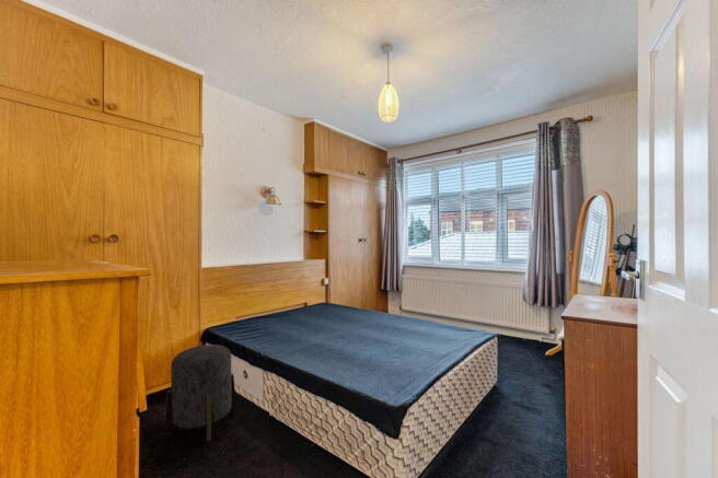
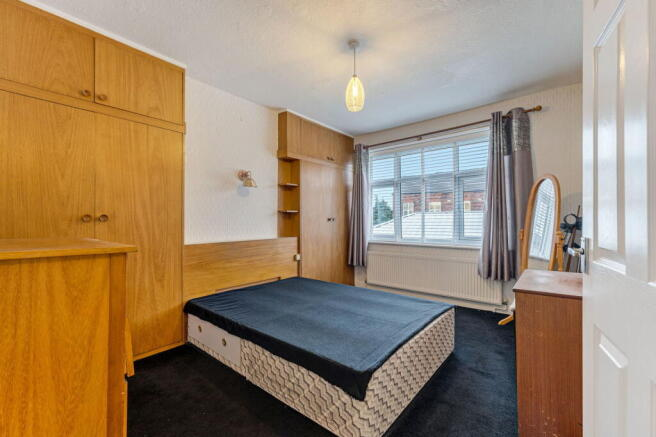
- stool [163,343,238,443]
